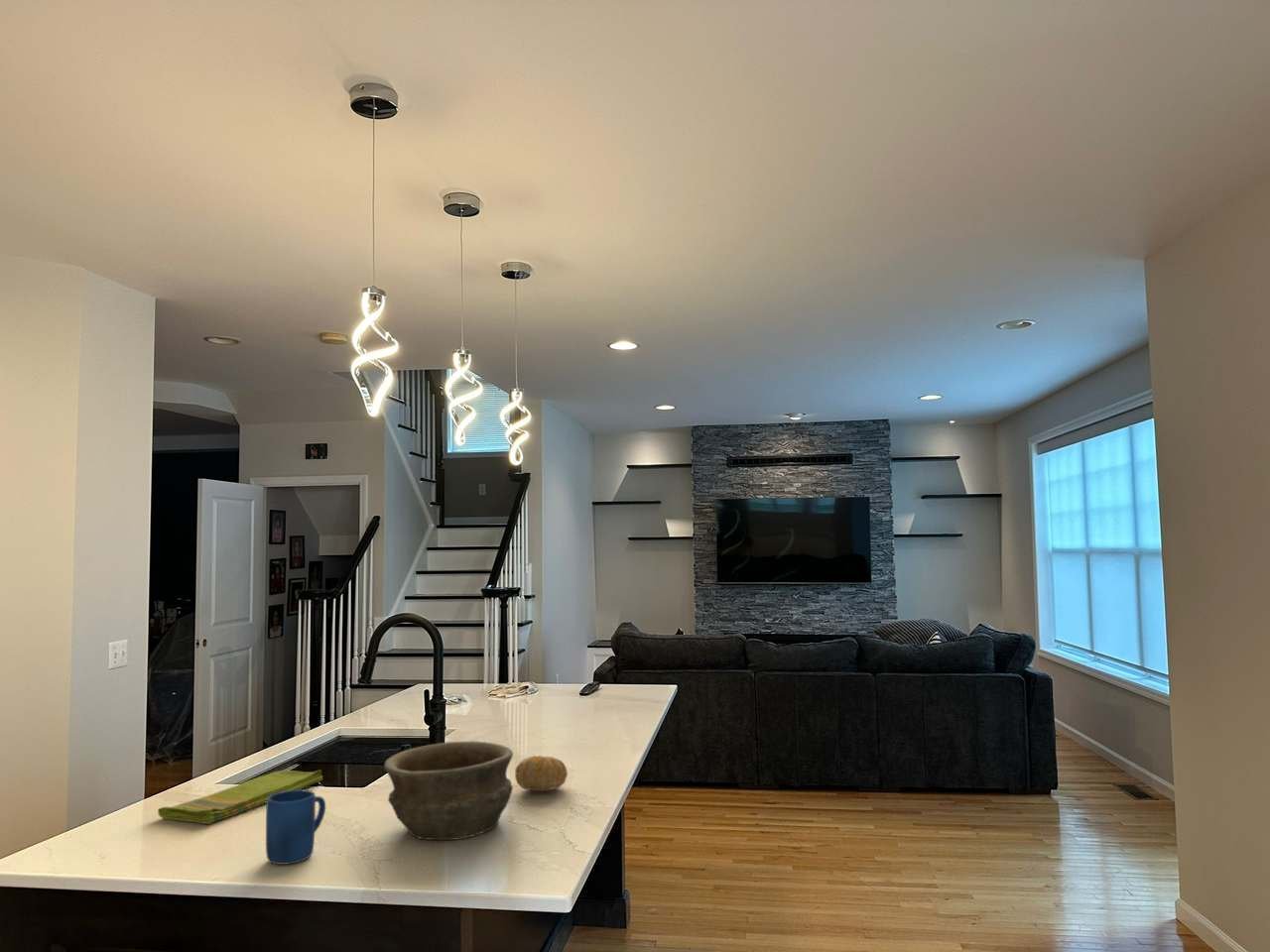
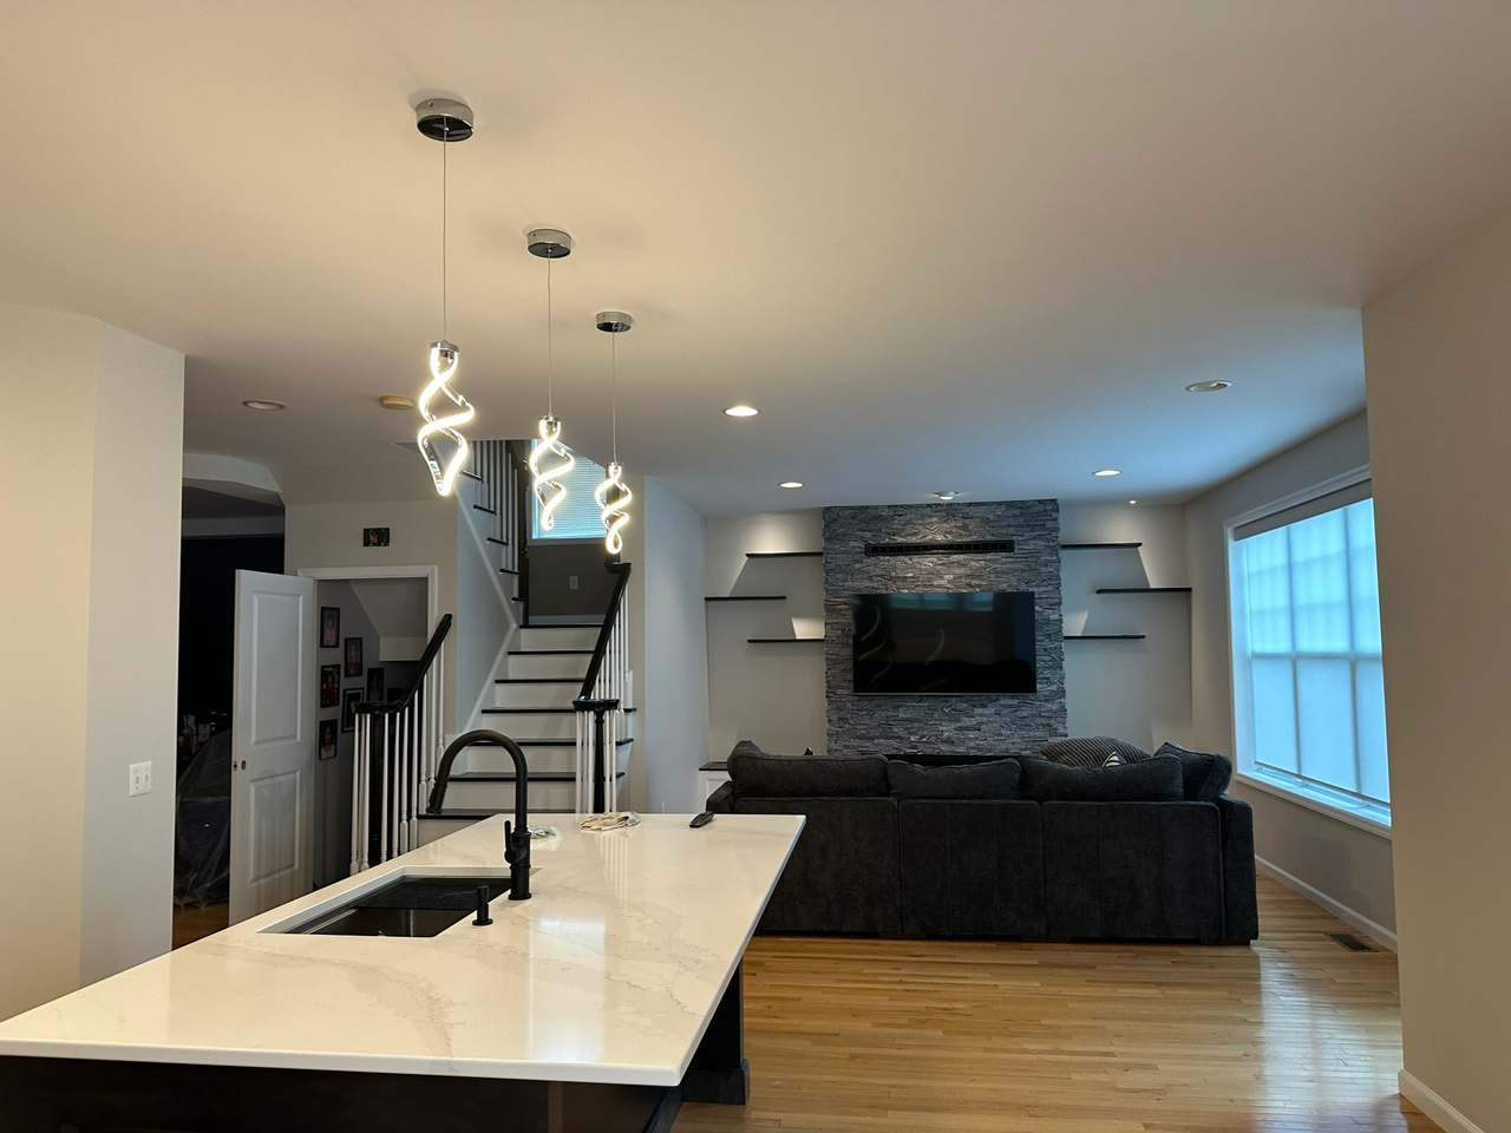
- dish towel [157,769,323,825]
- mug [265,789,326,866]
- fruit [514,755,569,793]
- bowl [383,740,514,841]
